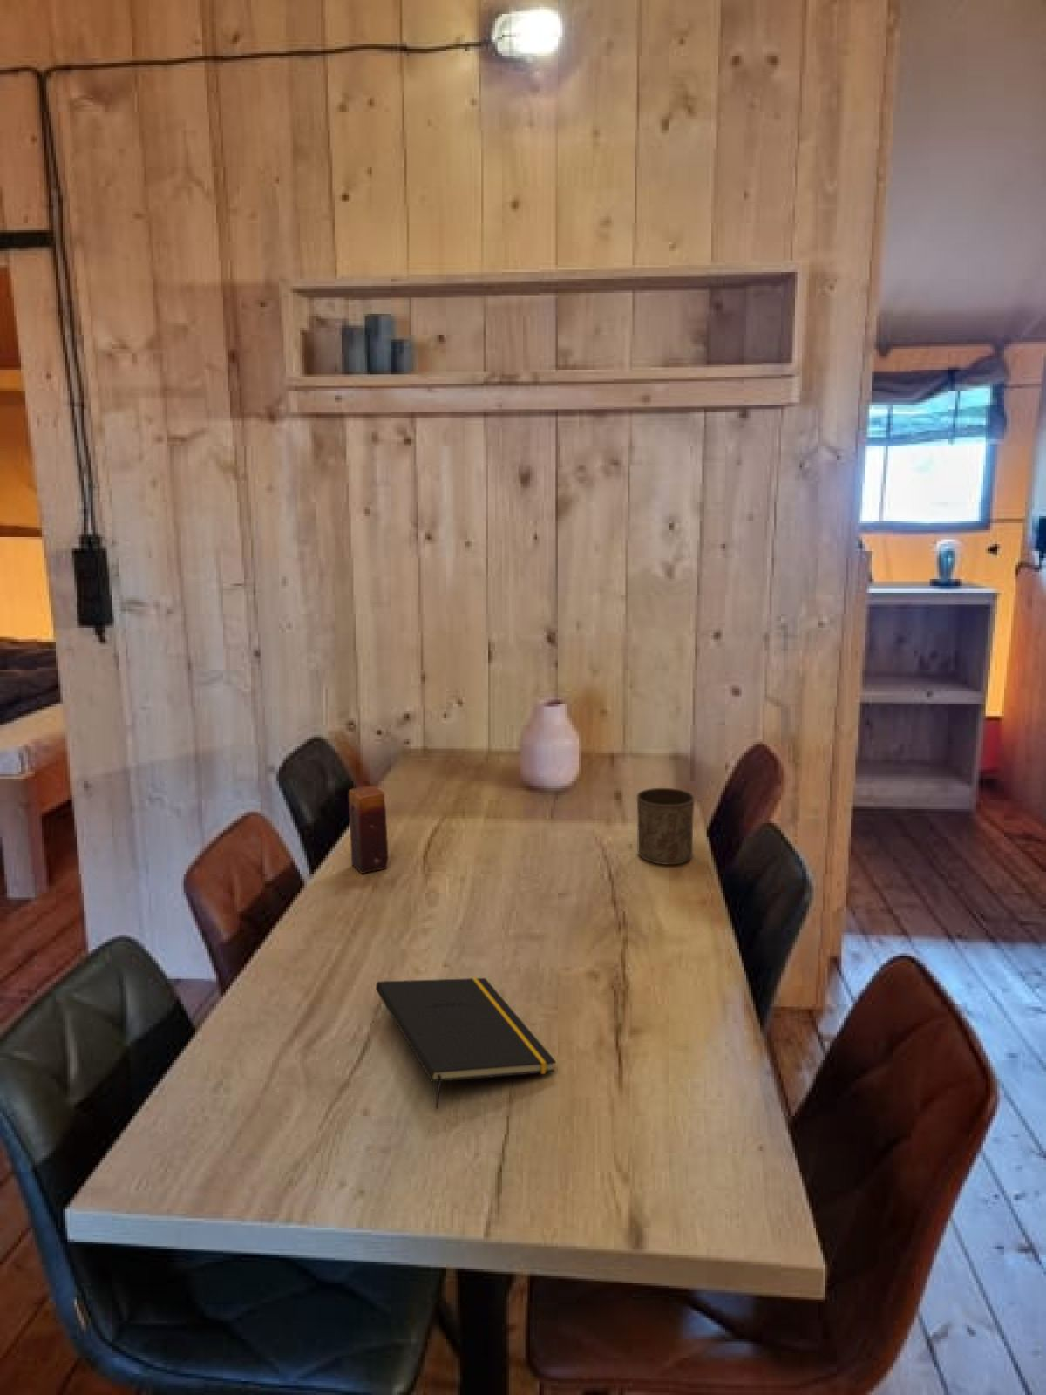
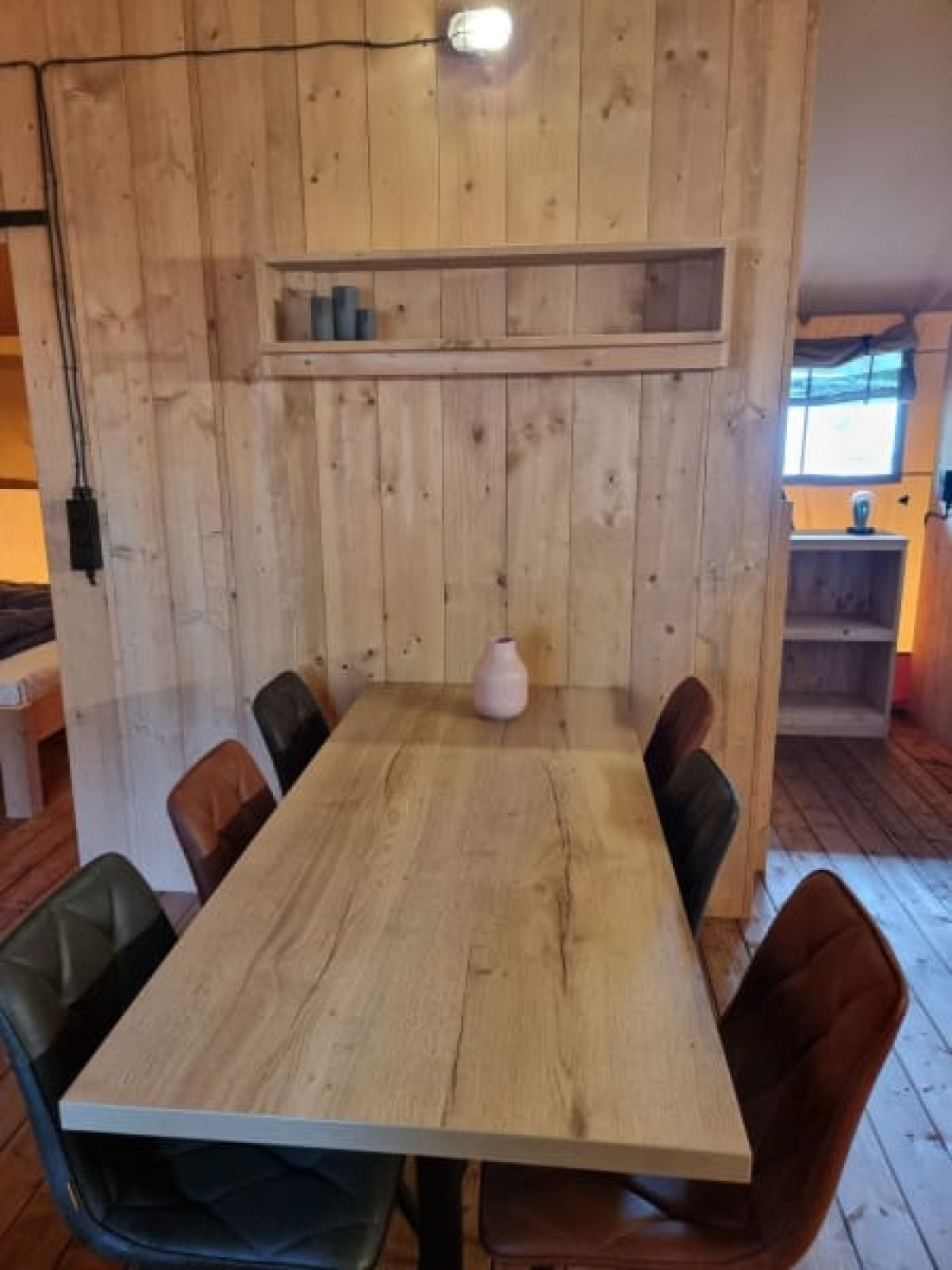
- cup [636,788,696,866]
- candle [348,785,389,874]
- notepad [375,978,557,1111]
